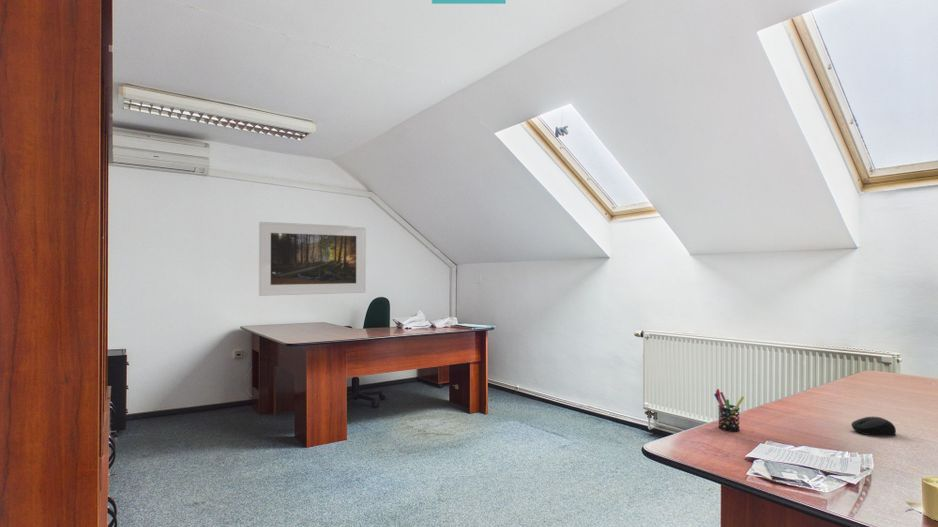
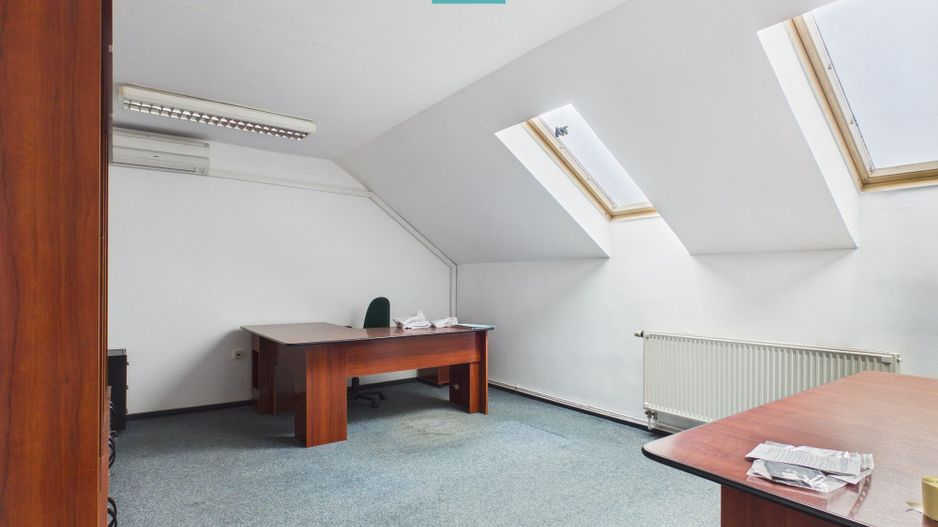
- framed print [258,221,367,297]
- pen holder [713,388,745,433]
- computer mouse [850,416,897,436]
